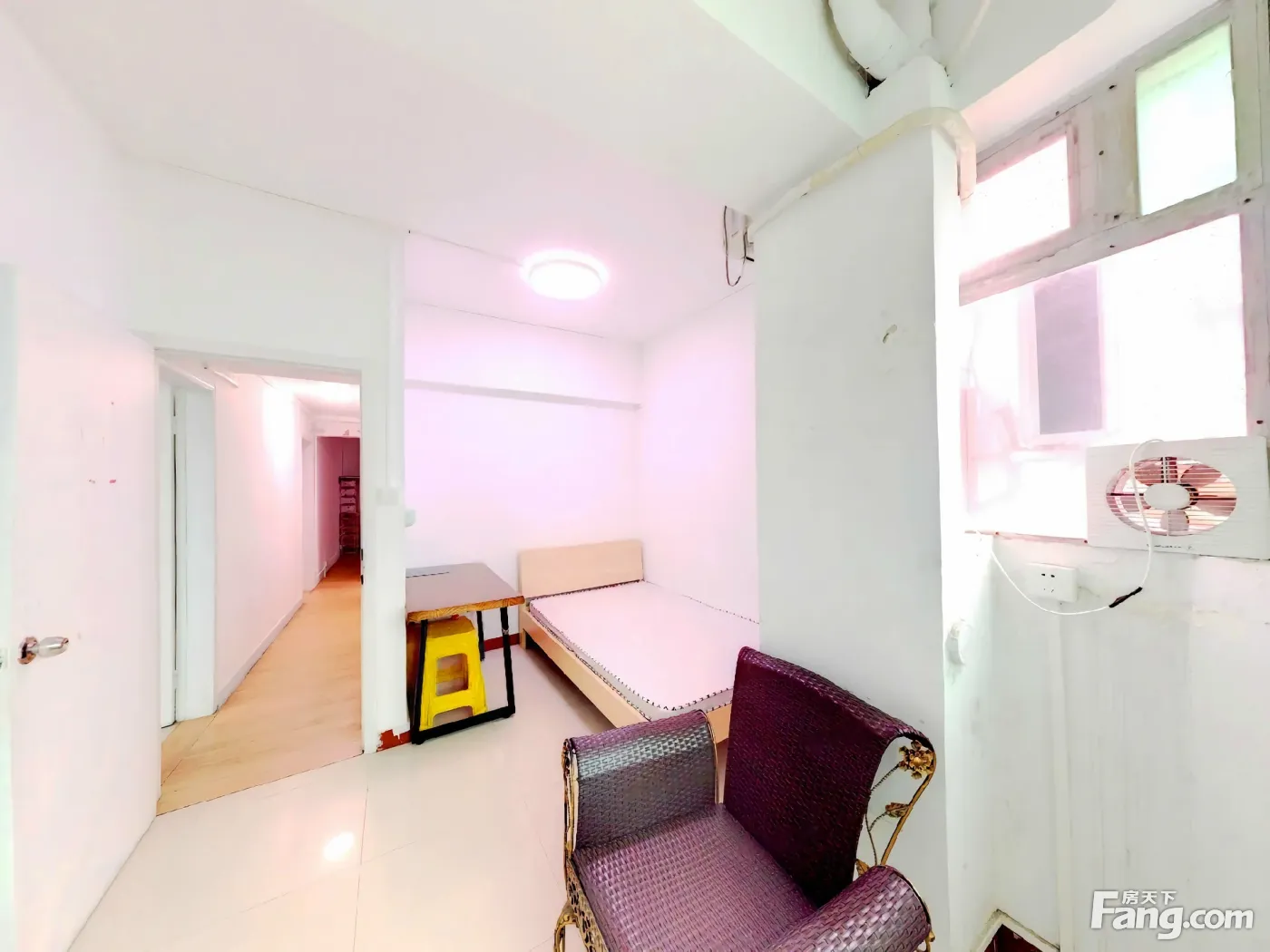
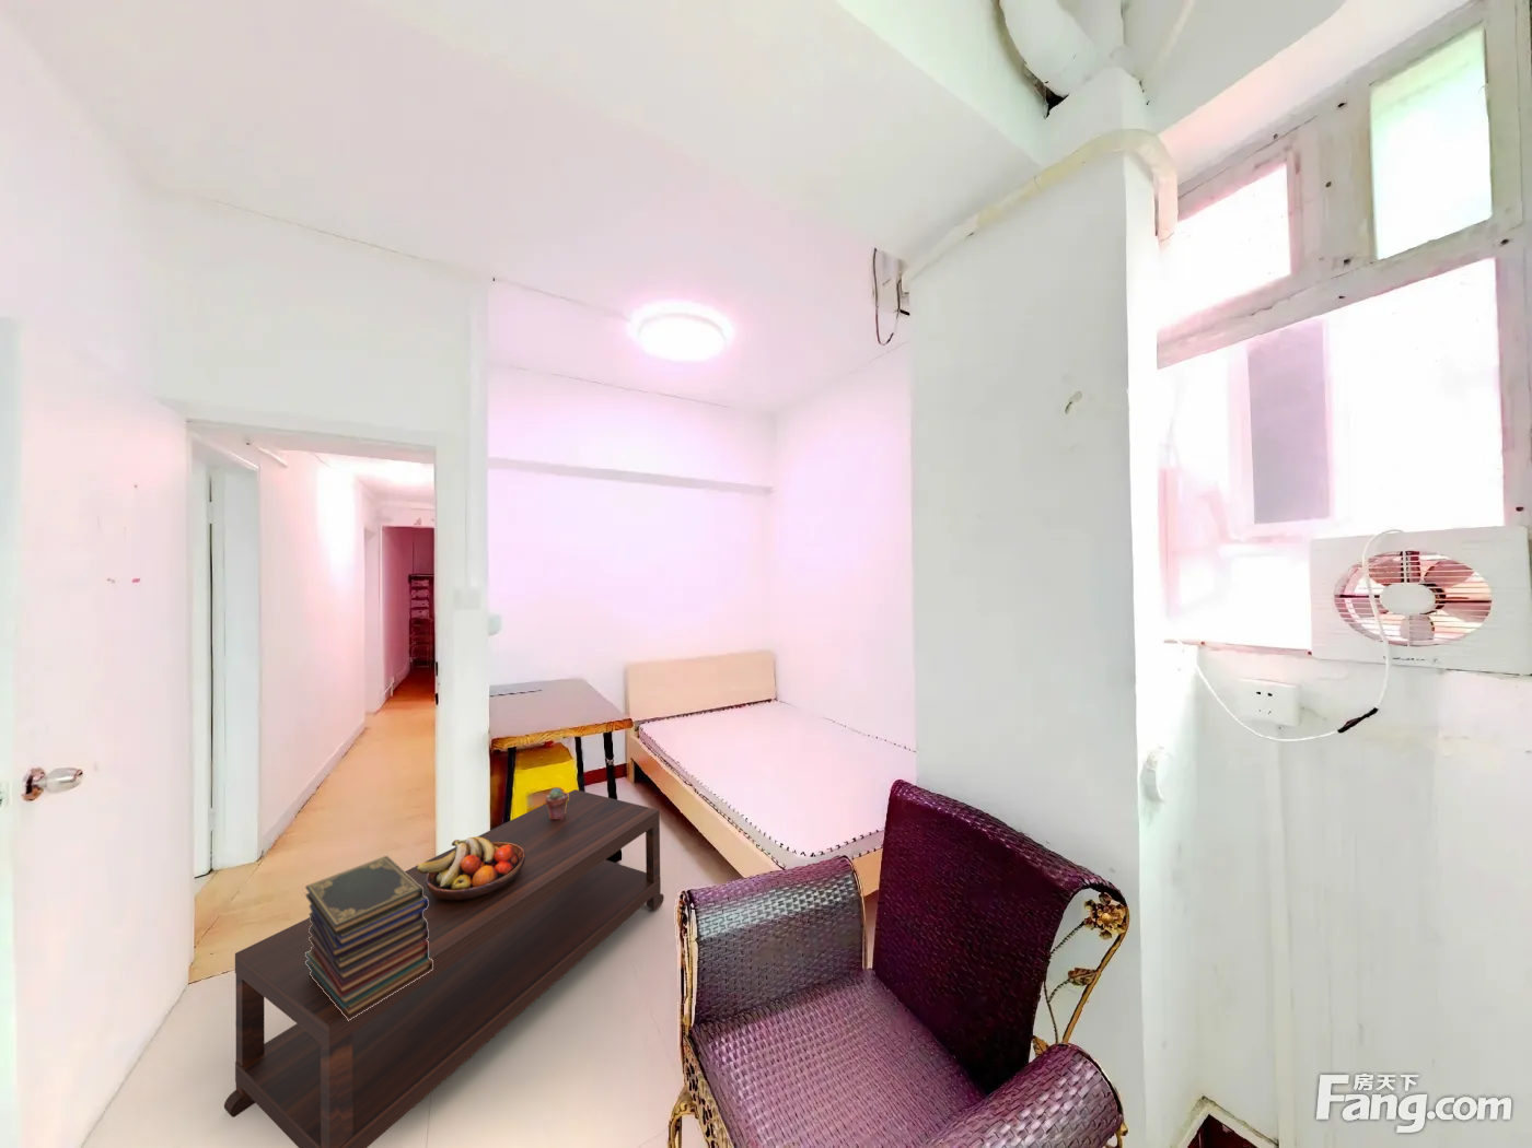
+ book stack [304,855,433,1021]
+ potted succulent [545,787,569,819]
+ fruit bowl [415,836,525,901]
+ coffee table [223,789,666,1148]
